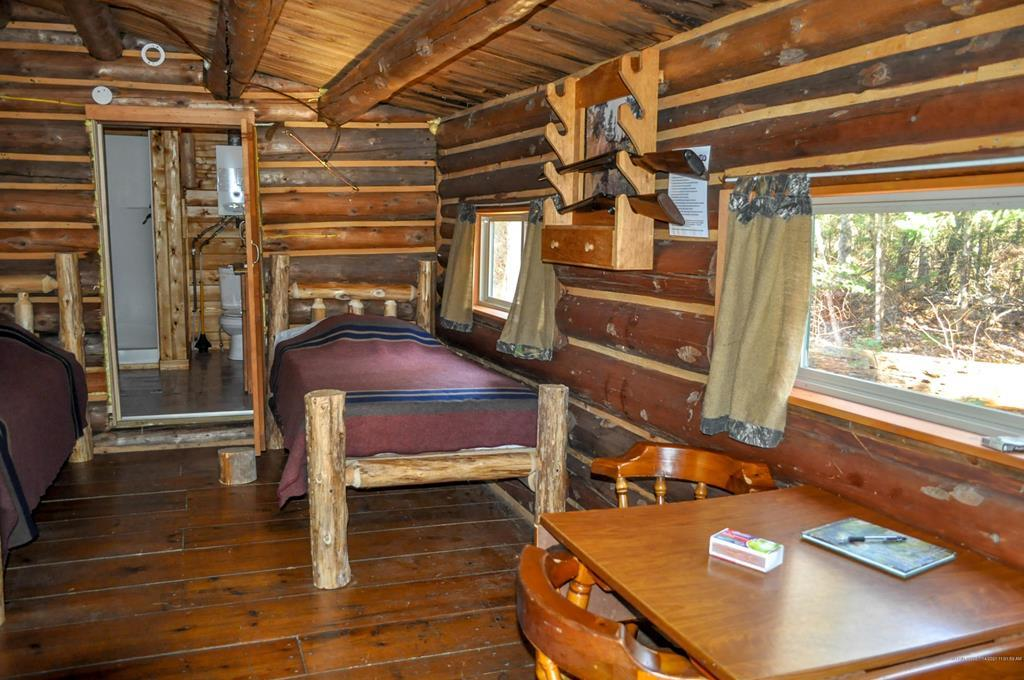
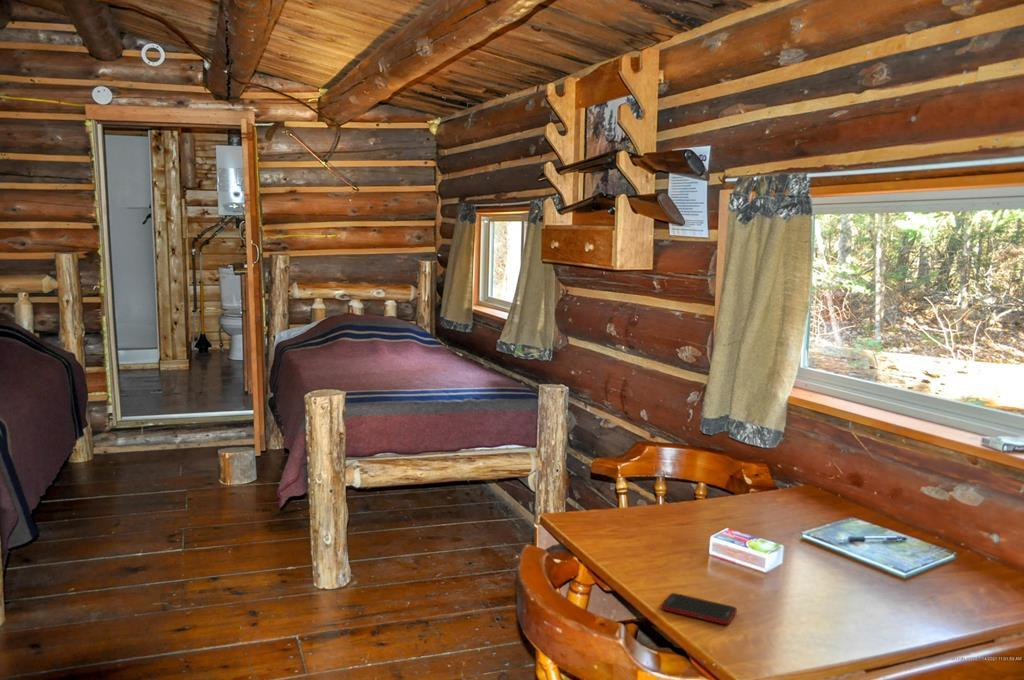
+ cell phone [660,592,738,626]
